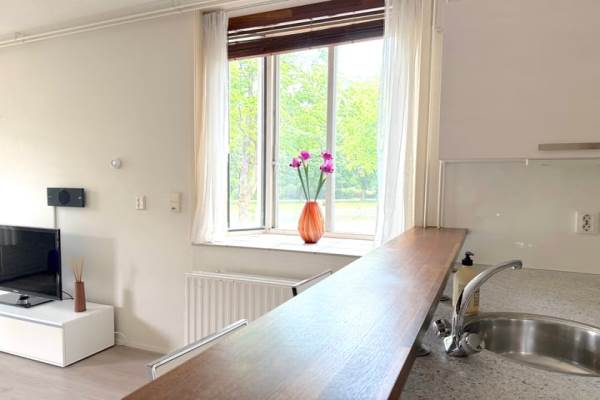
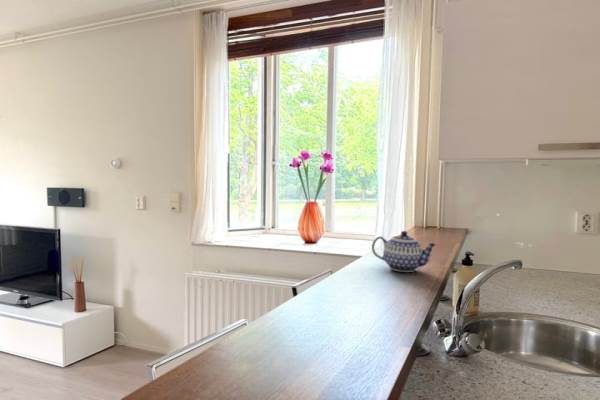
+ teapot [371,230,438,273]
